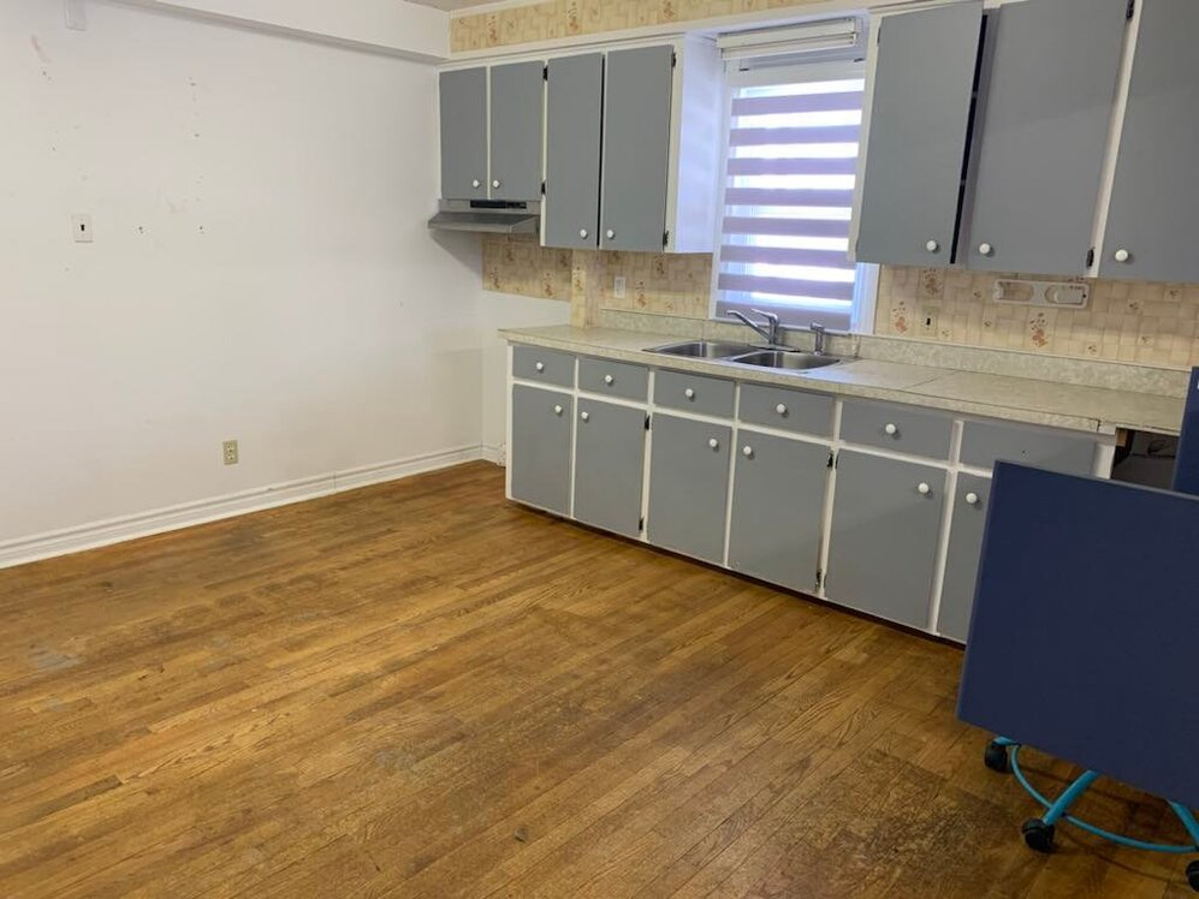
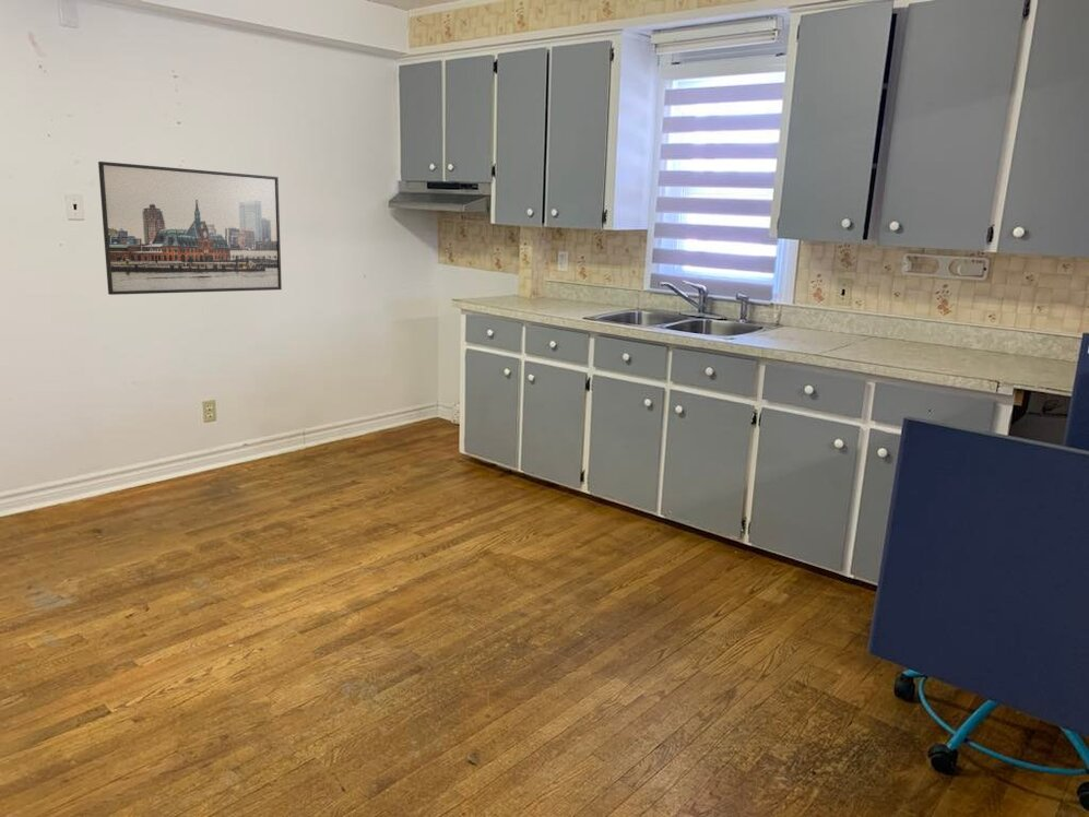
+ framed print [97,161,283,296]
